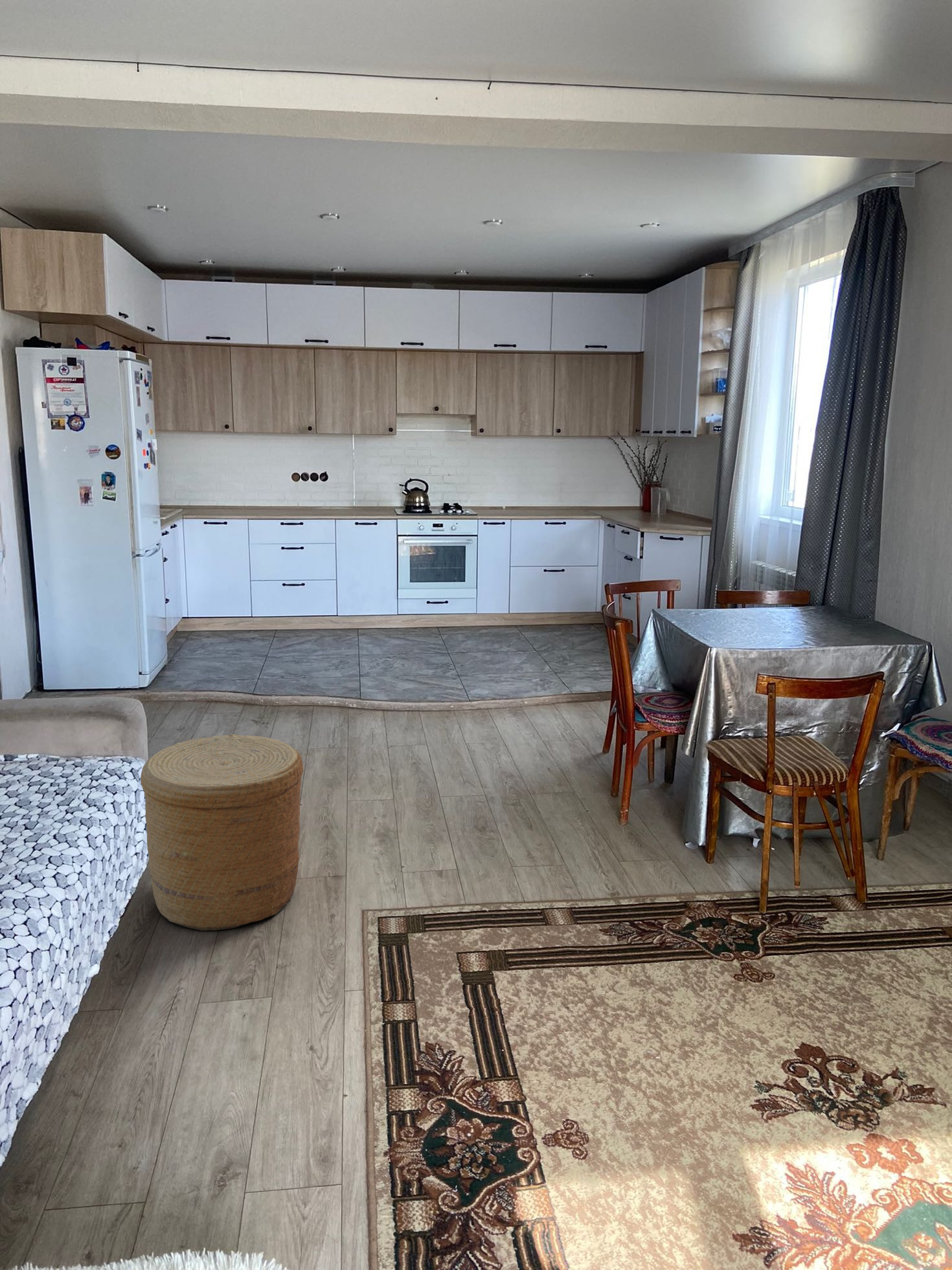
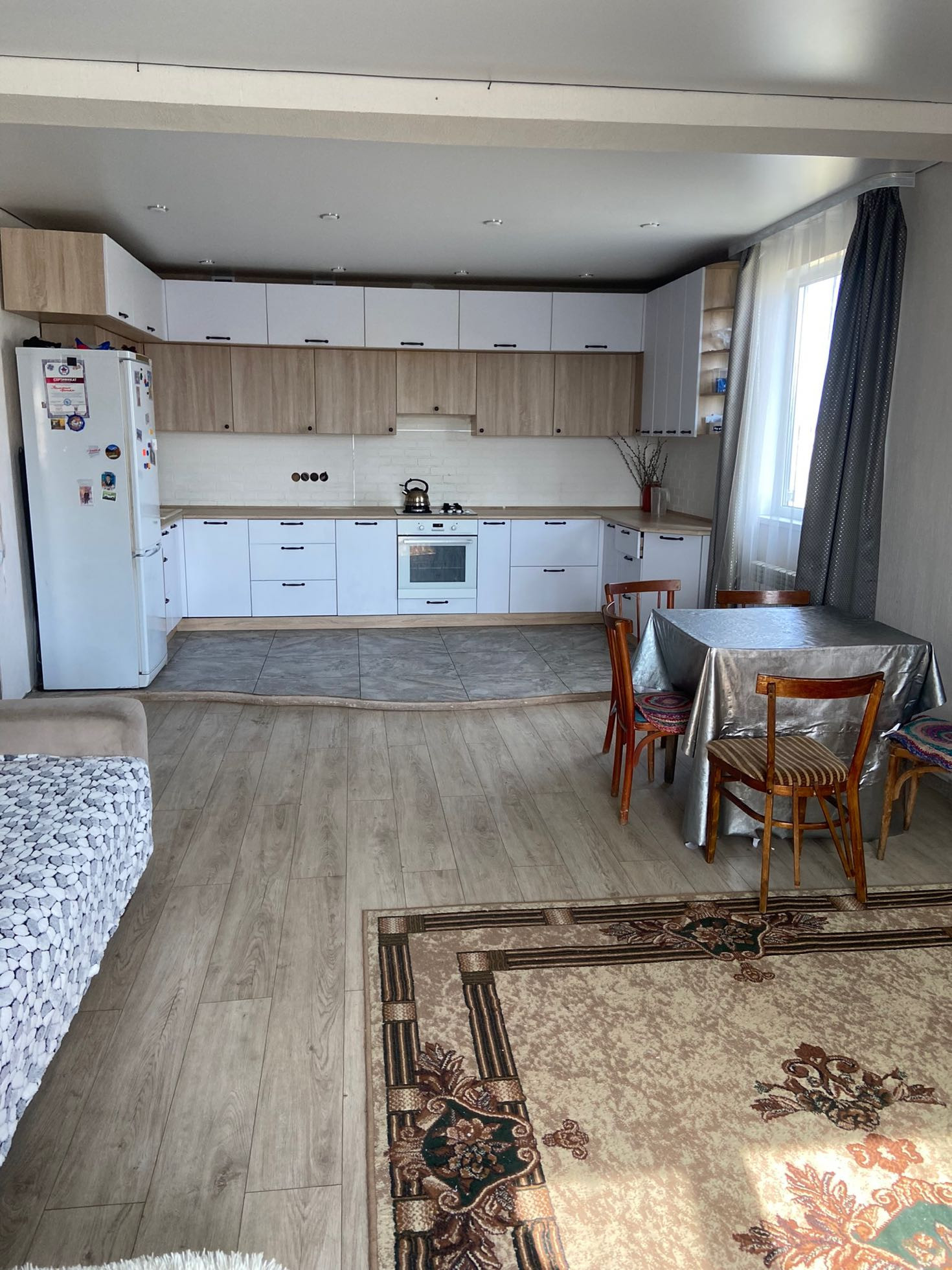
- basket [140,733,304,932]
